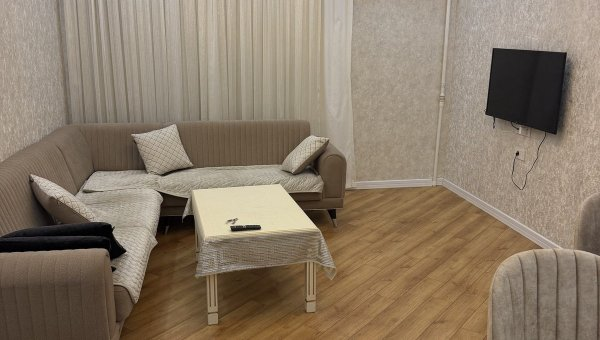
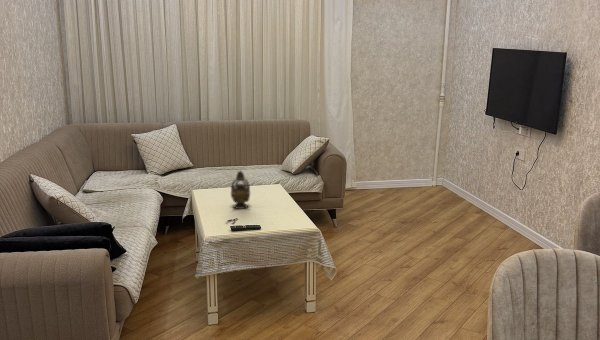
+ teapot [230,170,251,210]
